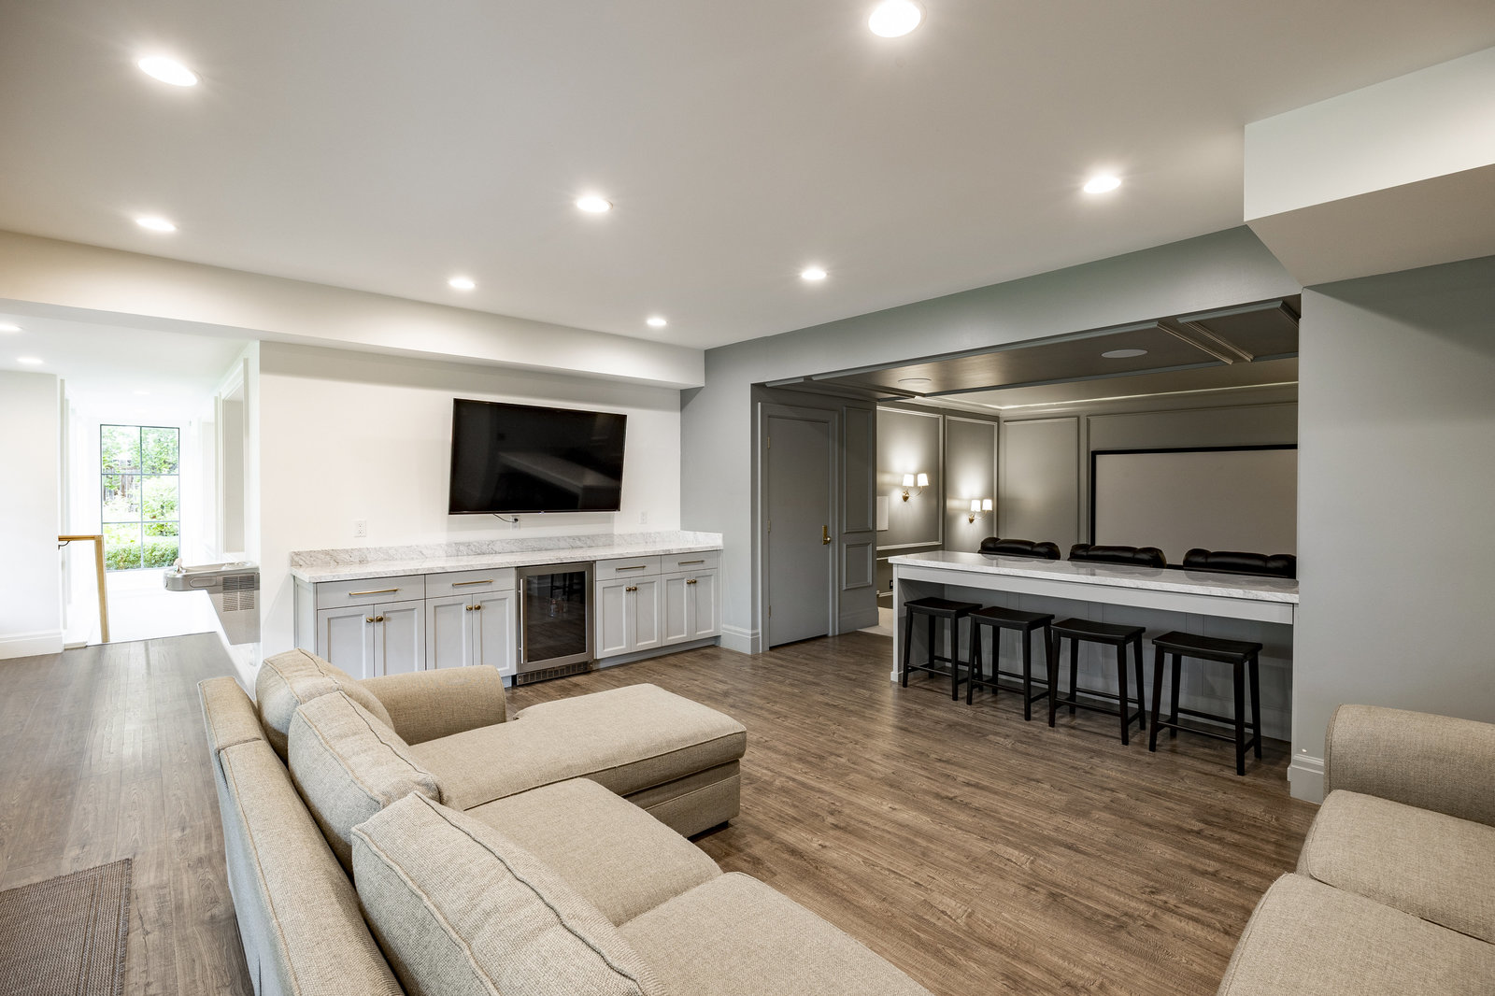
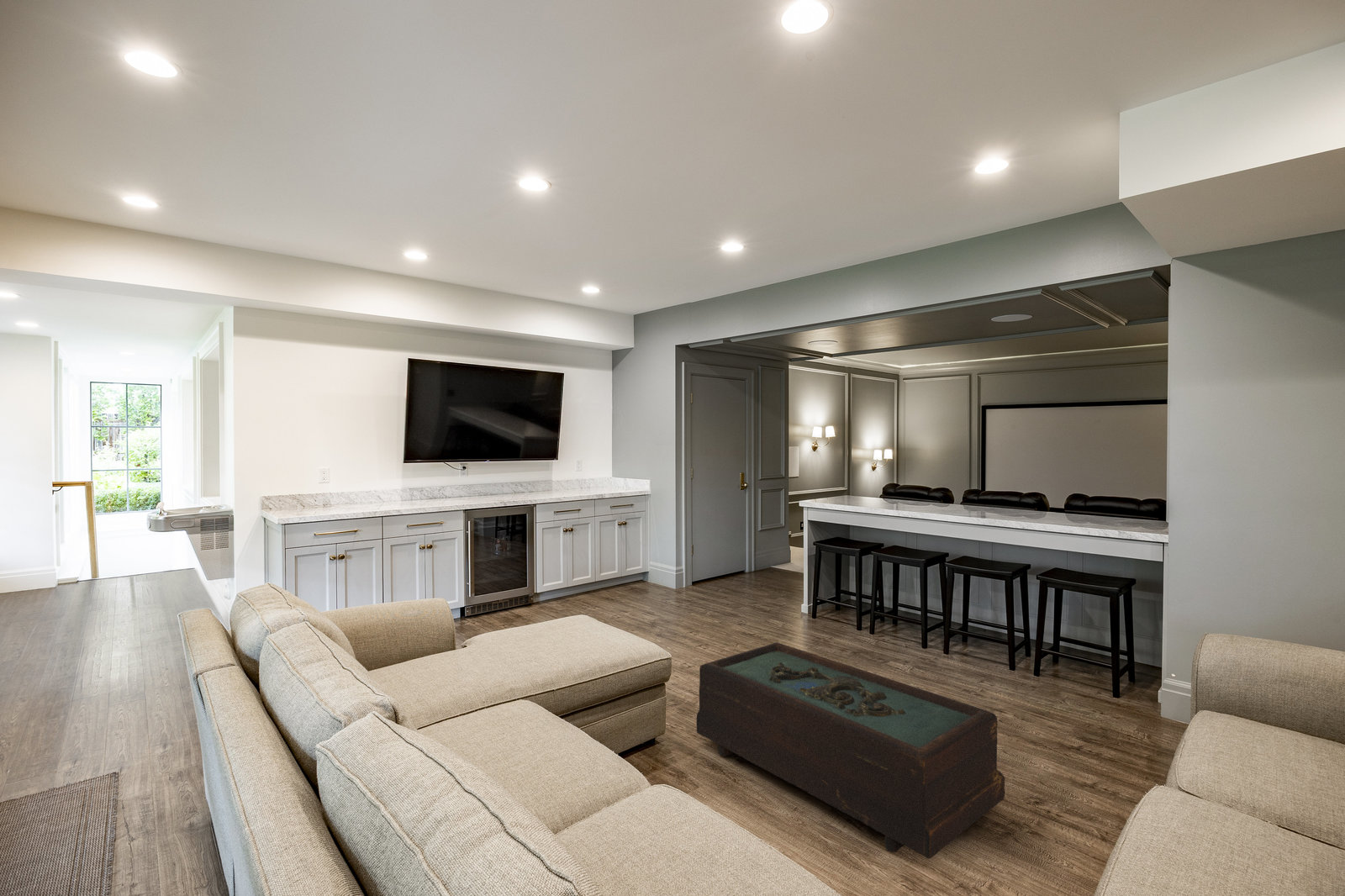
+ coffee table [696,641,1005,860]
